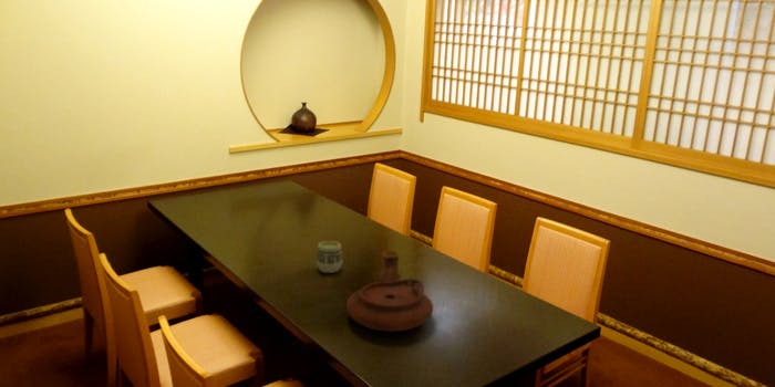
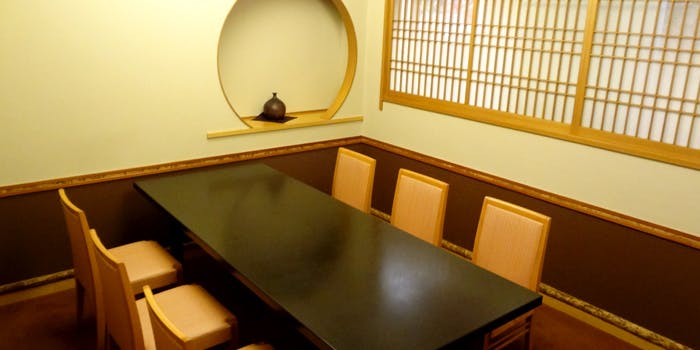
- cup [380,250,402,282]
- cup [316,240,343,274]
- plate [345,276,434,333]
